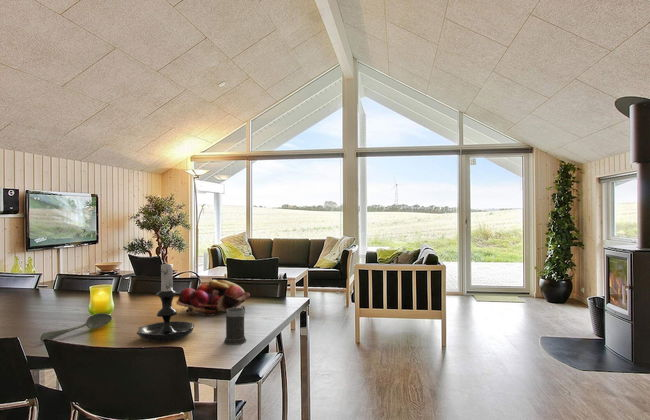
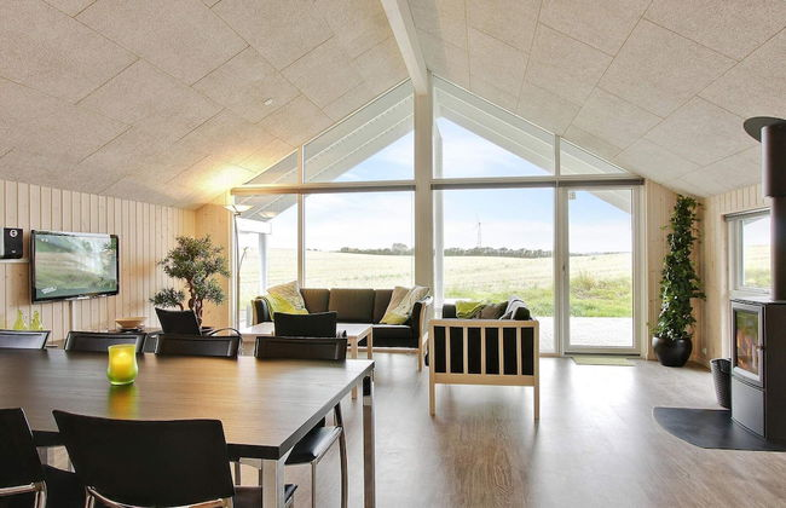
- fruit basket [175,279,251,317]
- spoon [39,312,113,343]
- mug [223,304,247,345]
- candle holder [136,258,195,343]
